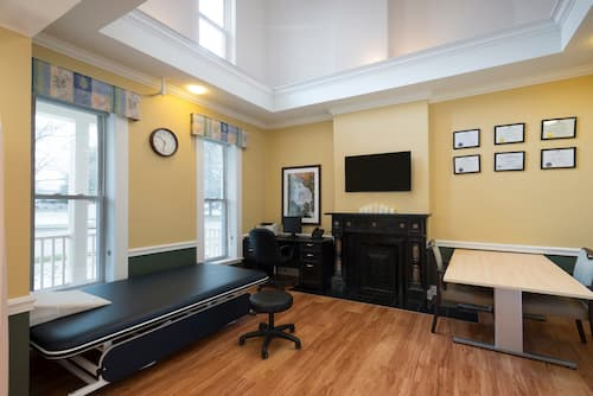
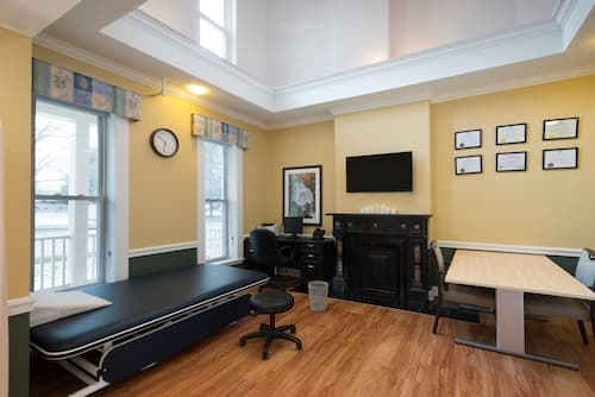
+ wastebasket [307,279,330,313]
